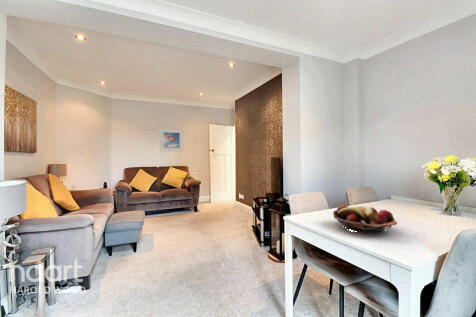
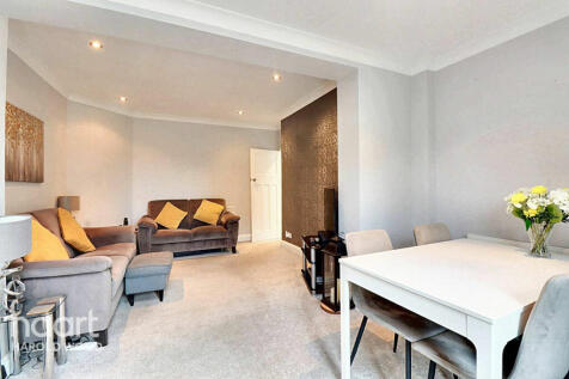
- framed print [159,128,184,153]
- fruit basket [332,204,398,234]
